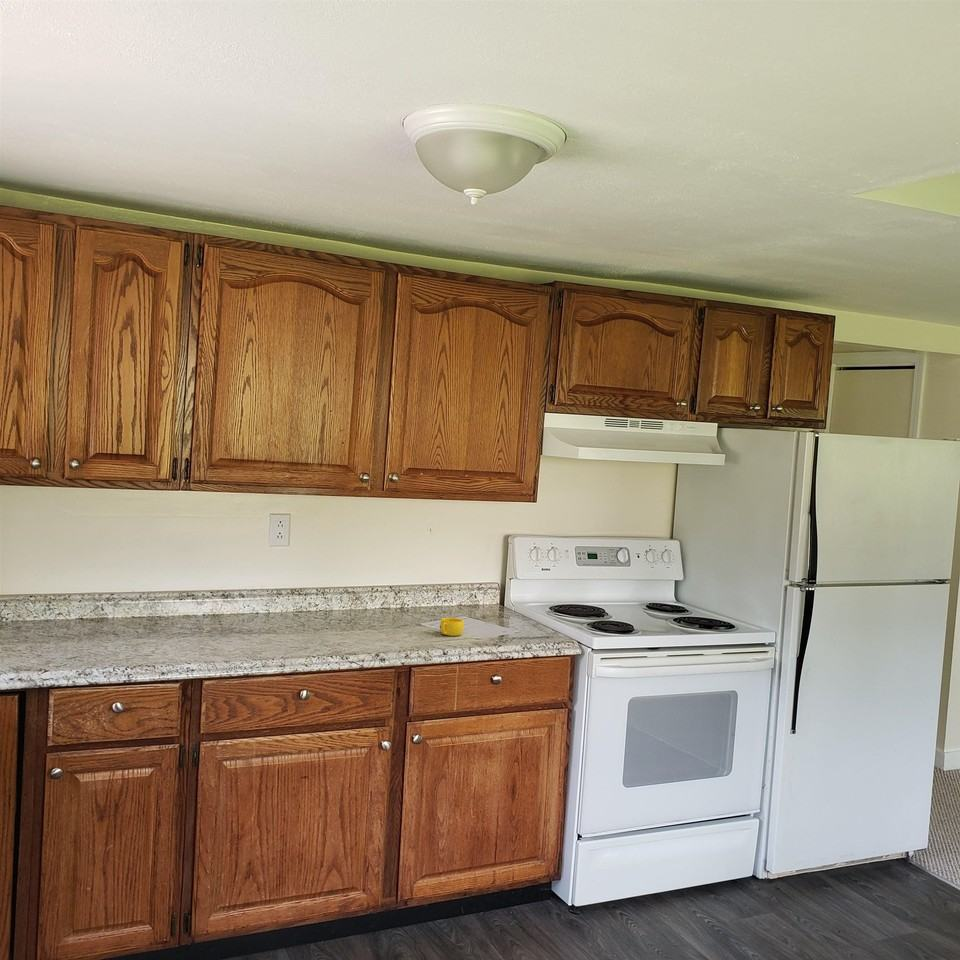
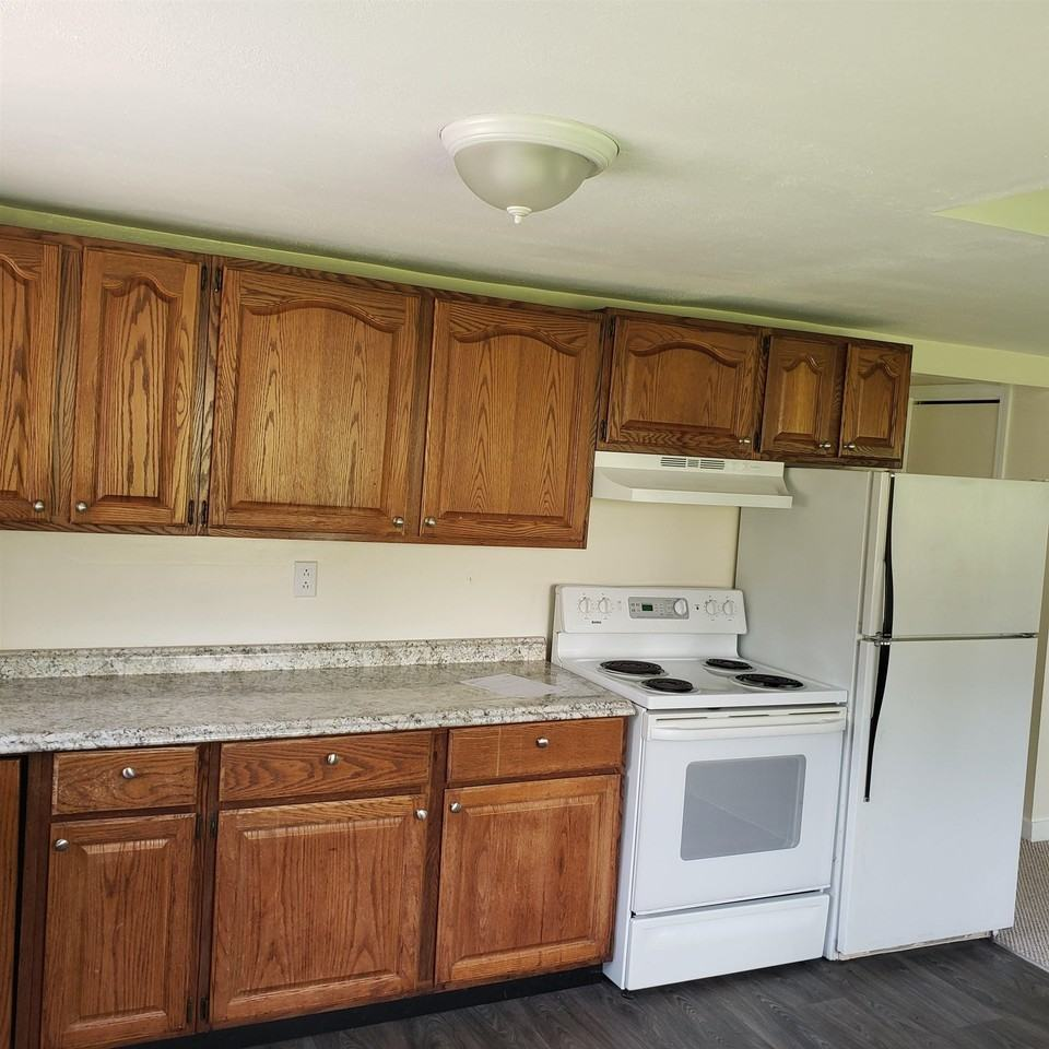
- cup [439,617,465,637]
